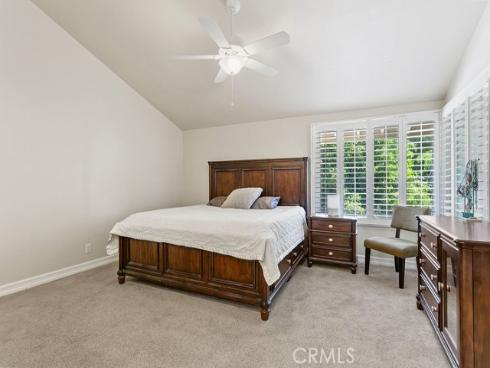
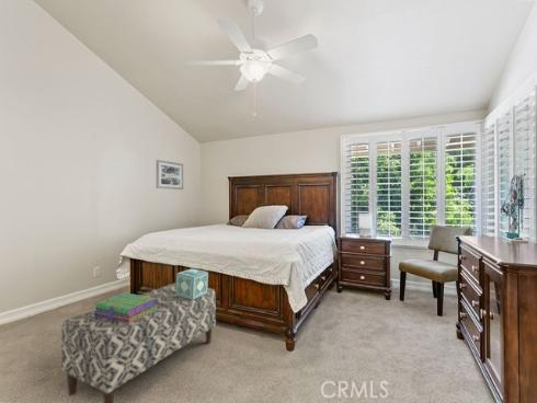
+ stack of books [93,292,158,323]
+ wall art [156,159,184,191]
+ decorative box [175,267,209,300]
+ bench [60,281,217,403]
